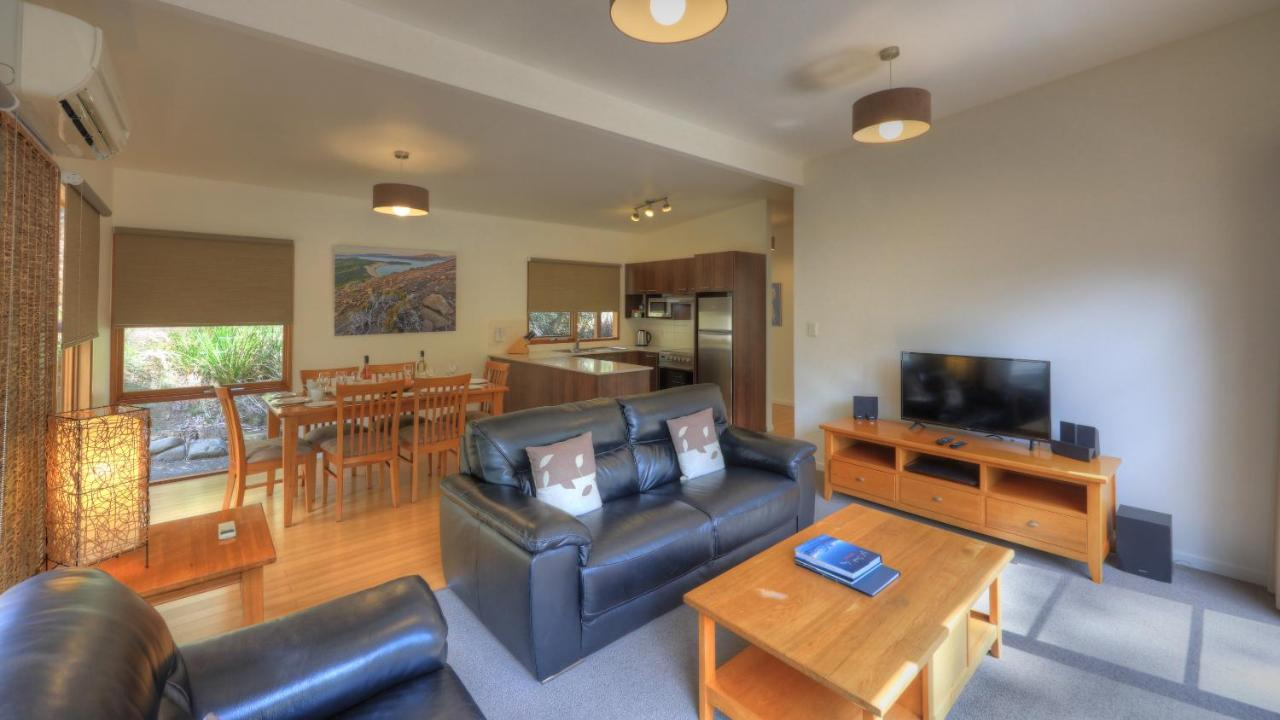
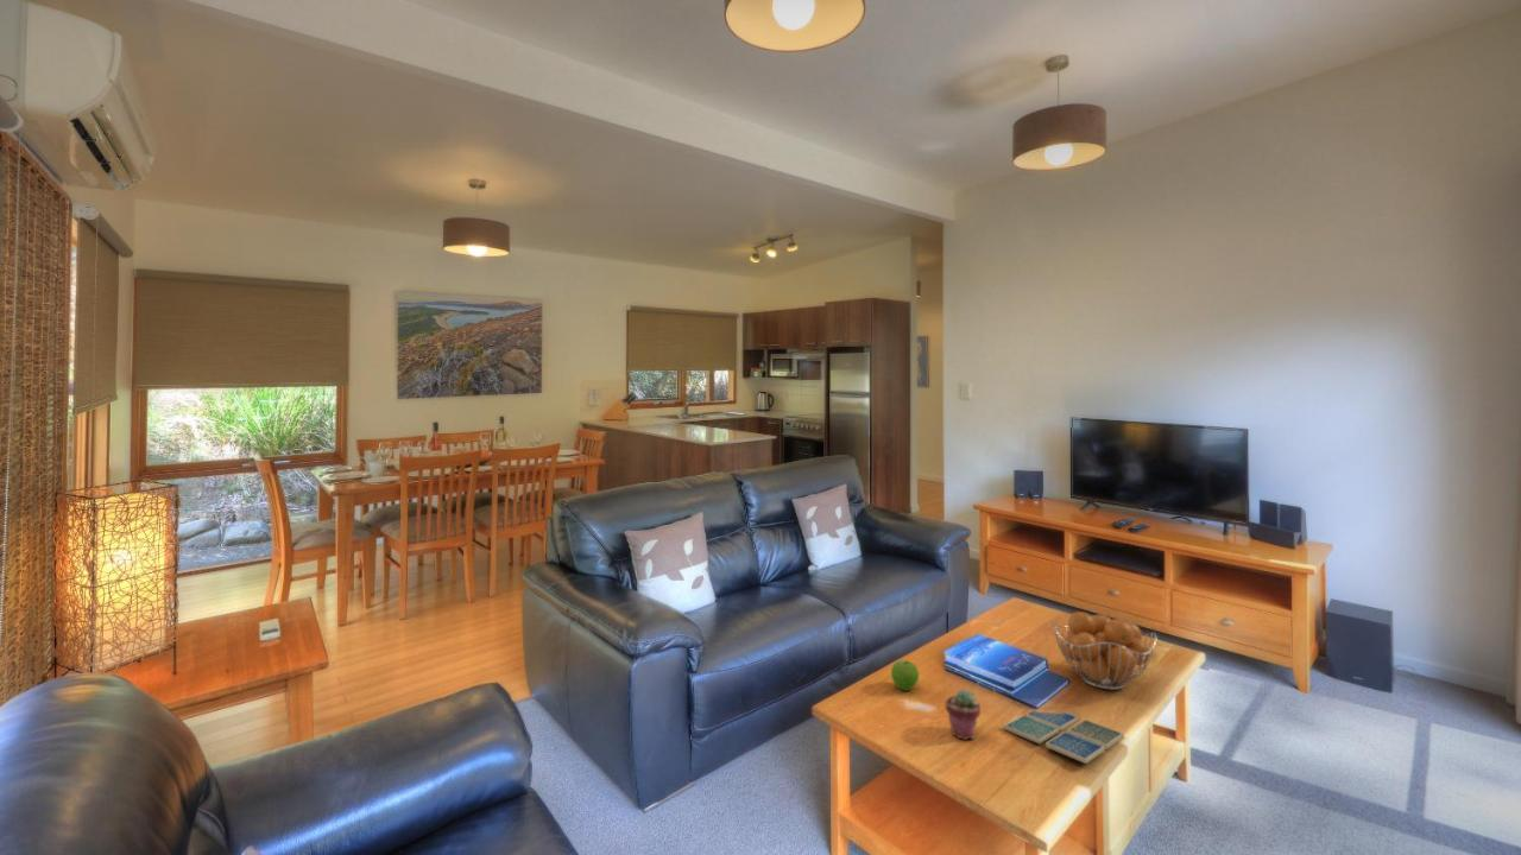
+ fruit [890,659,920,692]
+ potted succulent [945,689,982,741]
+ fruit basket [1052,610,1159,691]
+ drink coaster [1002,708,1125,765]
